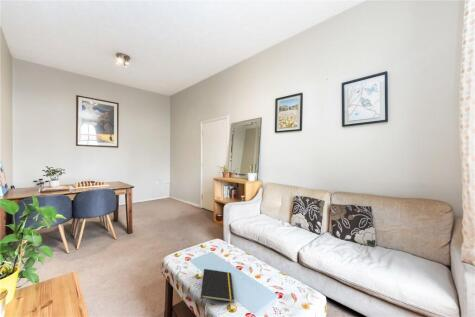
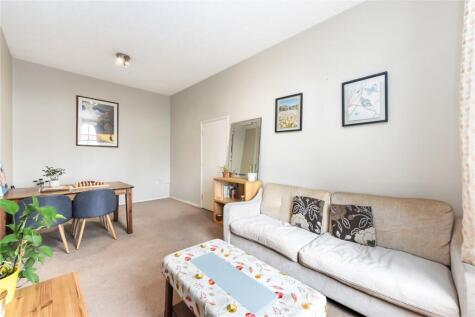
- notepad [200,268,235,306]
